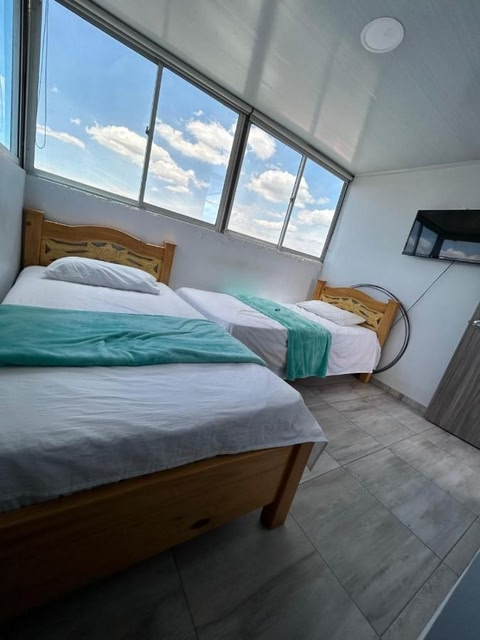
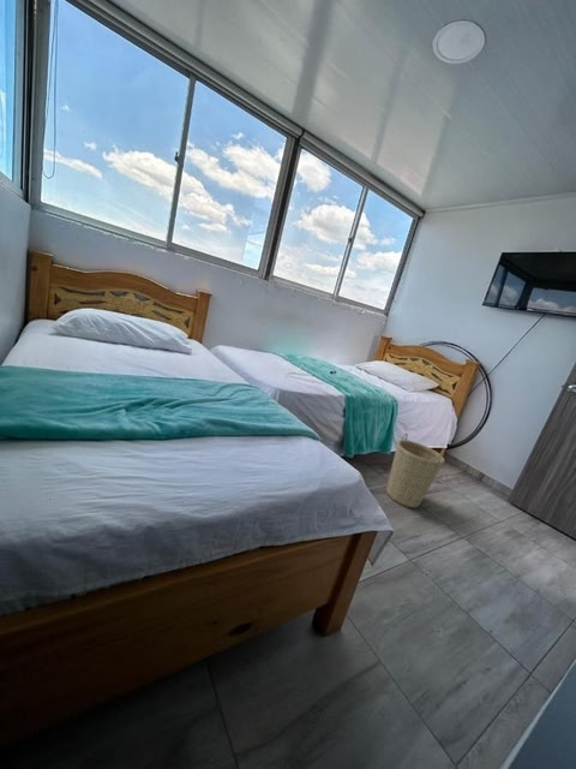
+ basket [385,433,446,509]
